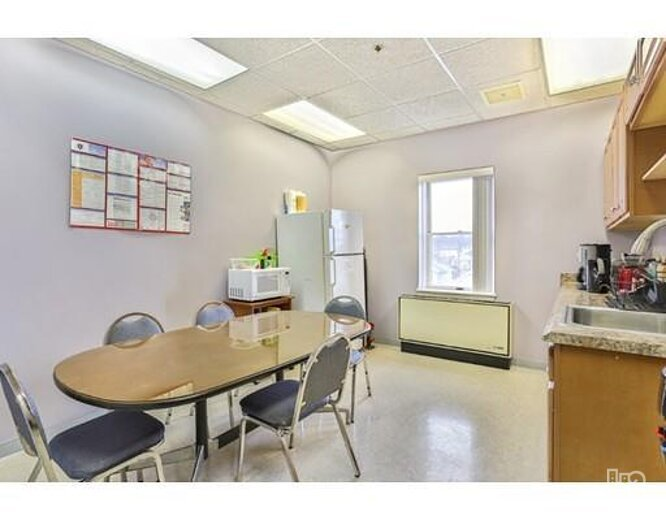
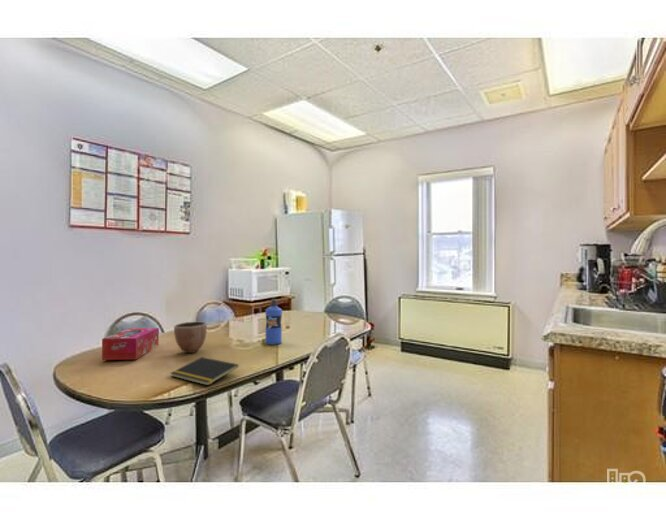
+ notepad [170,356,239,386]
+ tissue box [101,327,160,361]
+ decorative bowl [173,320,208,354]
+ water bottle [264,298,283,346]
